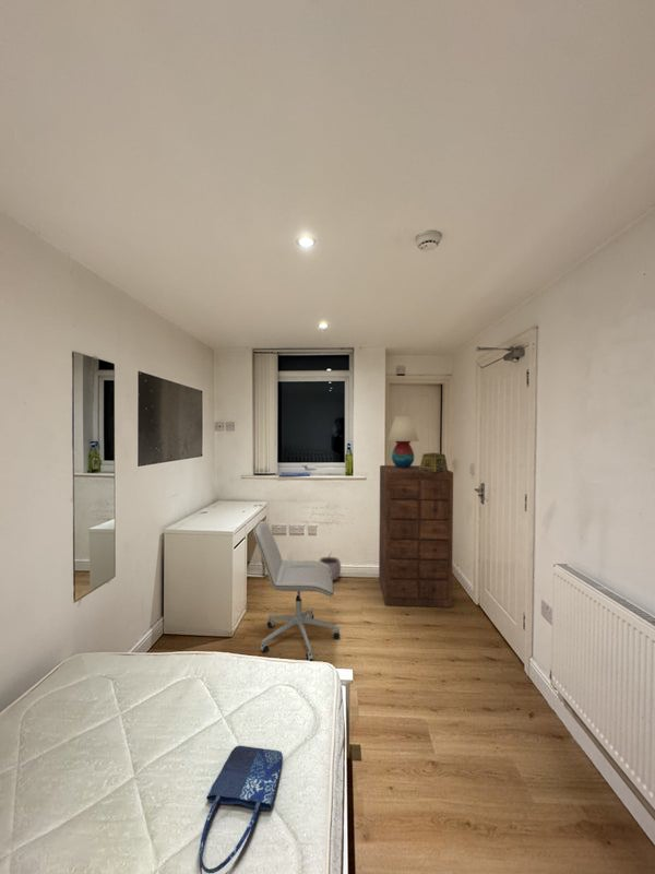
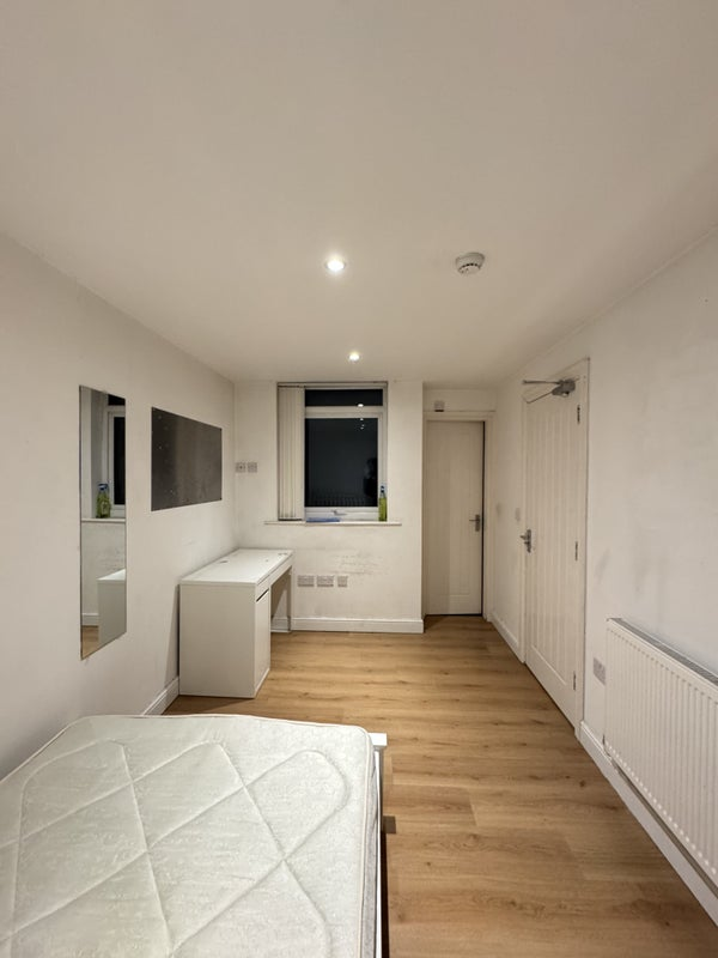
- decorative box [419,451,449,472]
- office chair [252,519,341,661]
- table lamp [386,415,420,468]
- dresser [378,464,454,609]
- shopping bag [199,745,284,874]
- plant pot [318,551,342,581]
